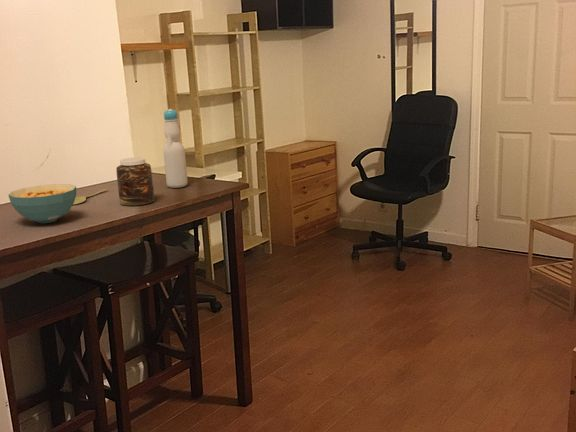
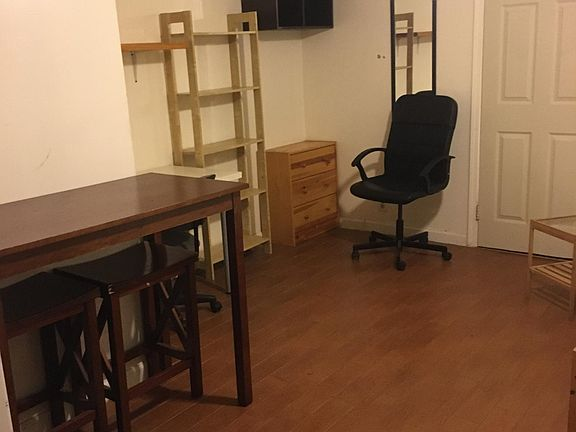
- bottle [163,108,189,189]
- spoon [72,188,108,206]
- cereal bowl [7,183,77,224]
- jar [115,157,156,207]
